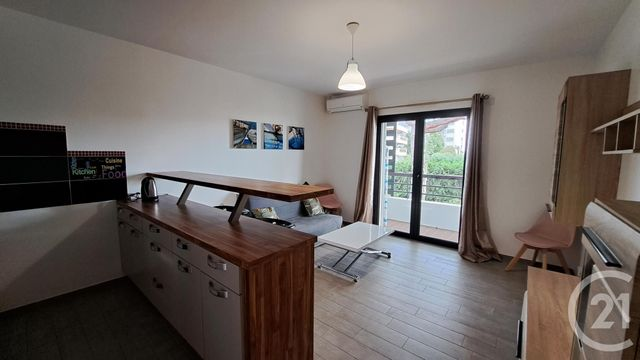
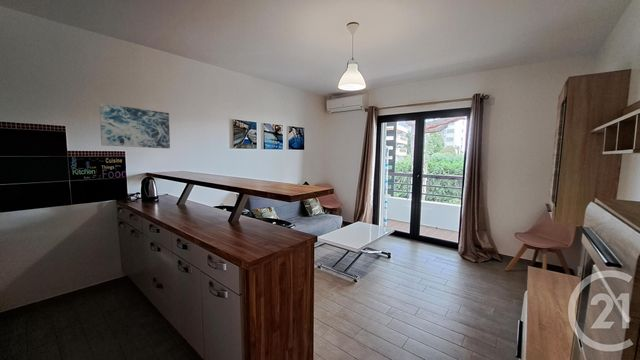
+ wall art [98,102,171,149]
